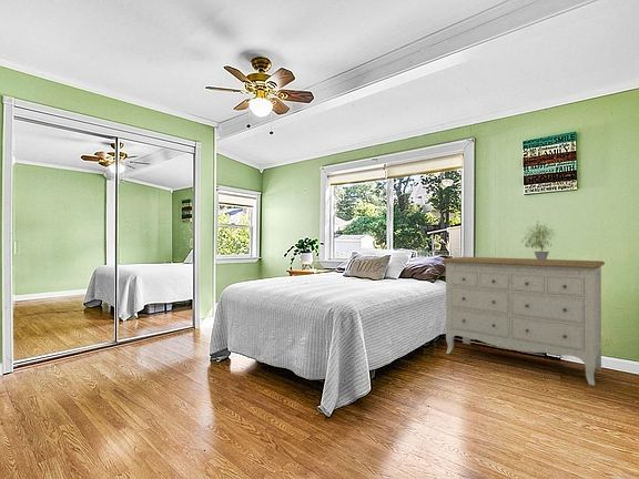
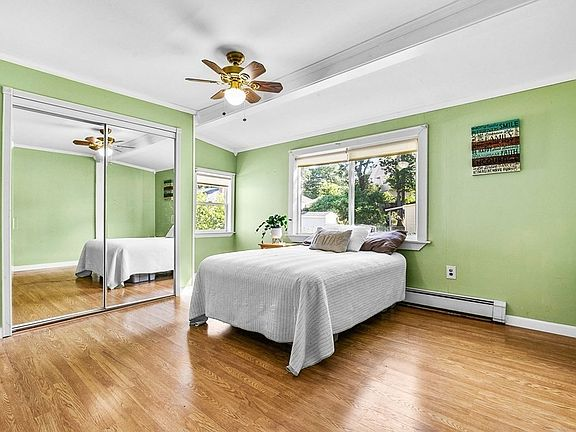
- potted plant [521,220,556,261]
- dresser [442,256,606,386]
